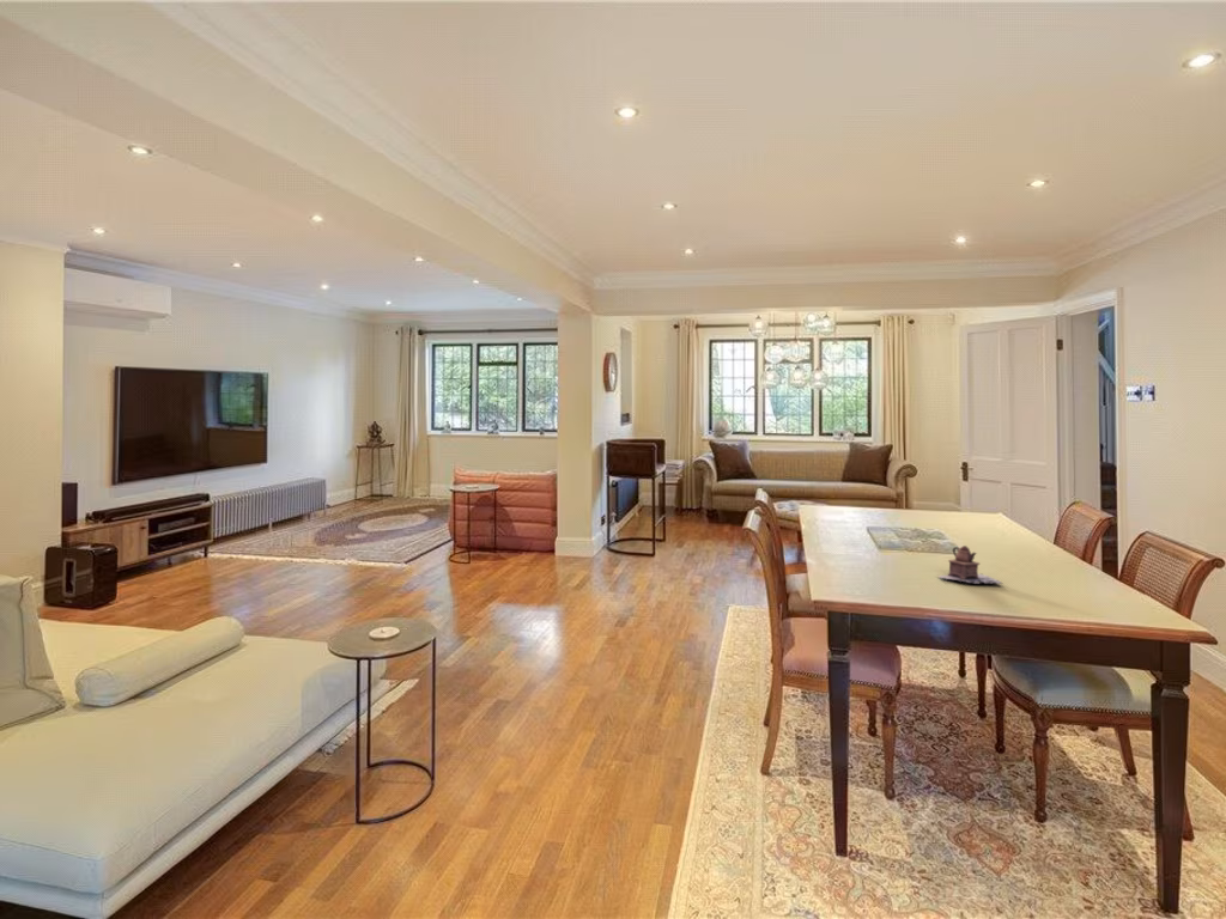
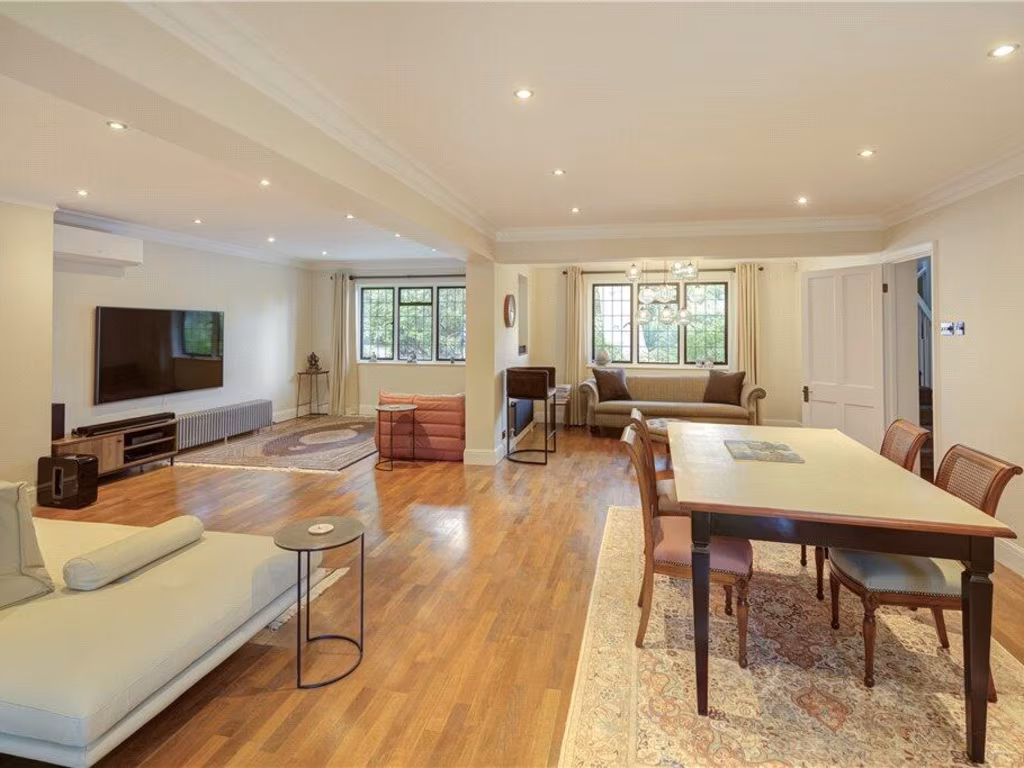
- teapot [937,544,1003,585]
